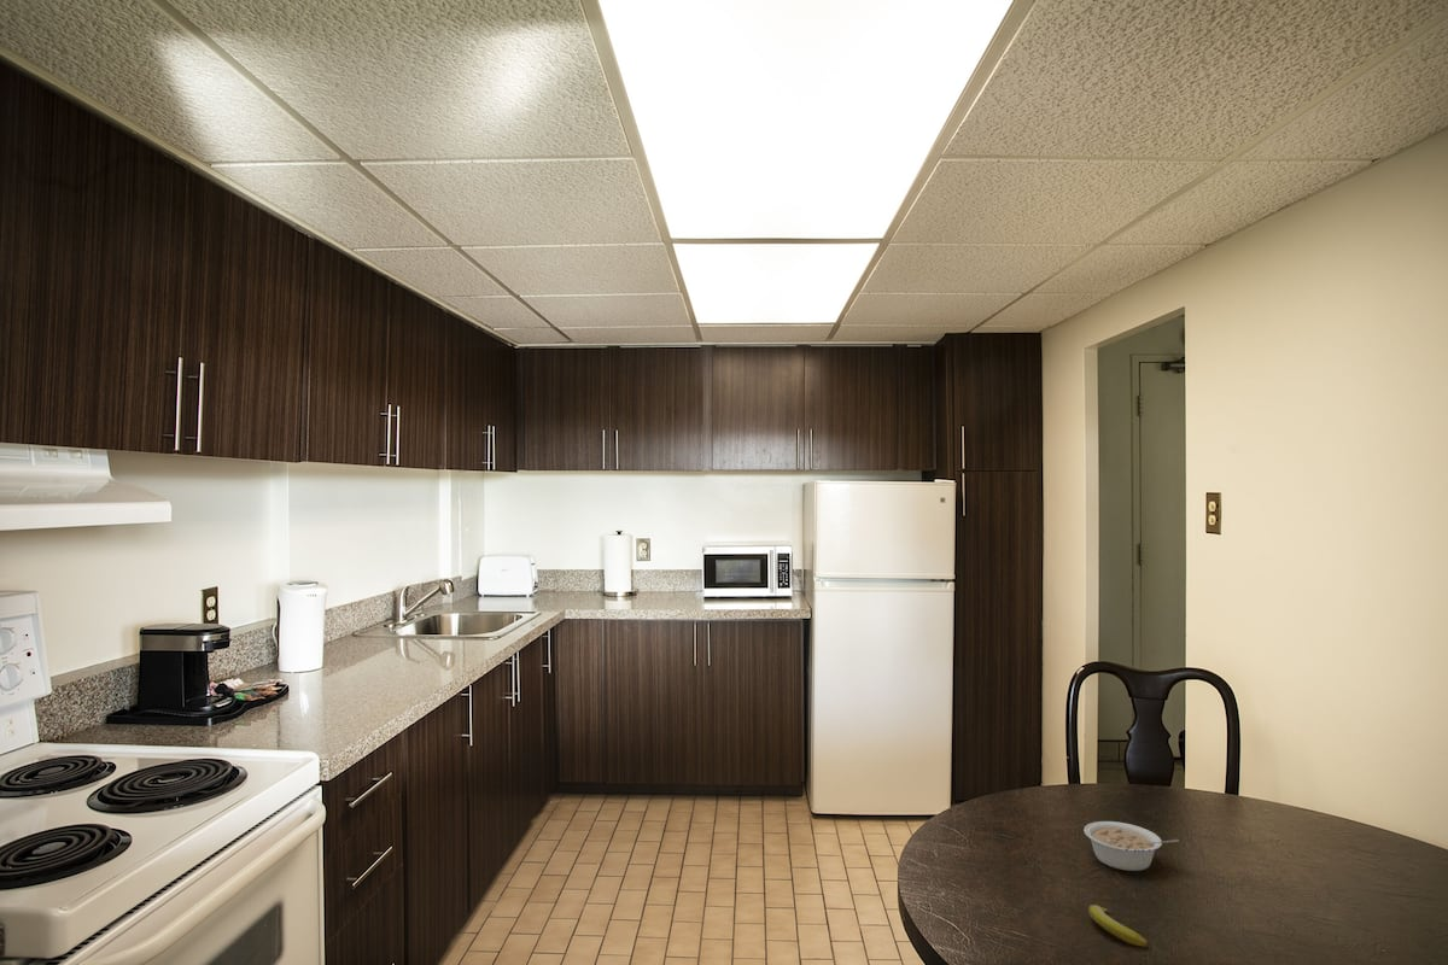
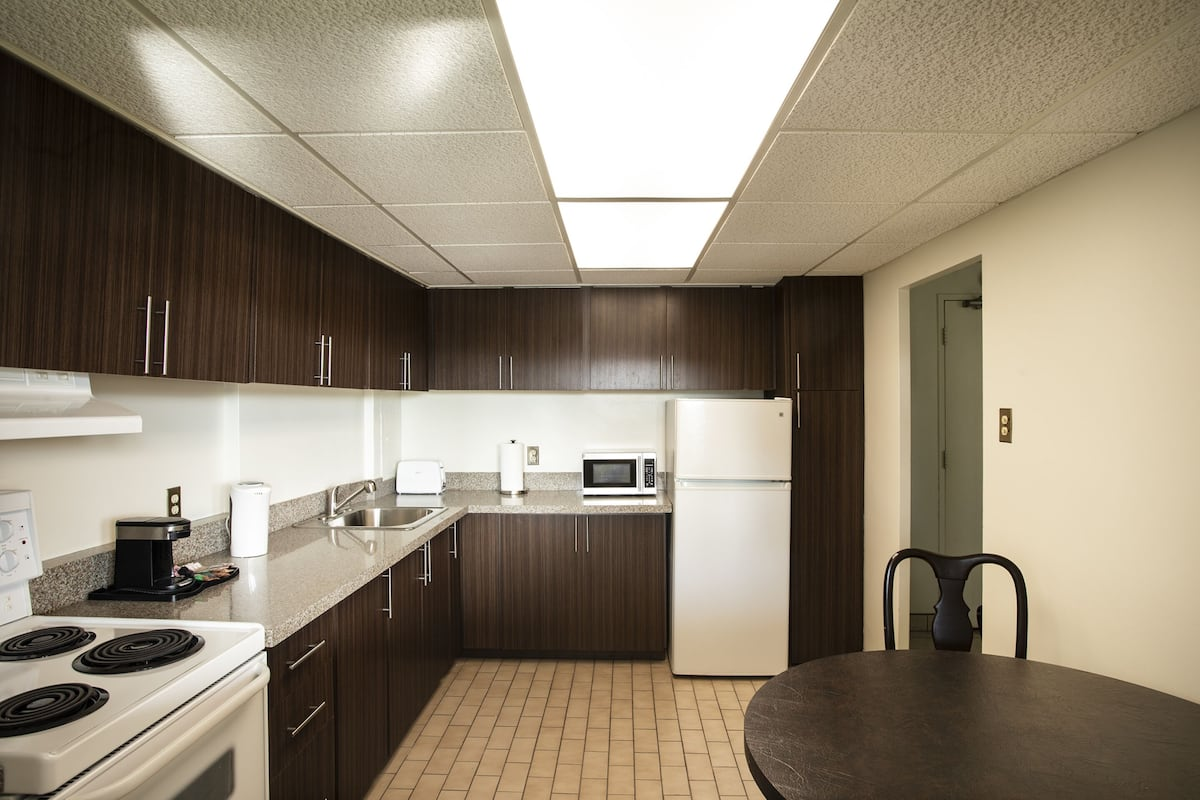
- banana [1087,903,1149,948]
- legume [1082,820,1180,872]
